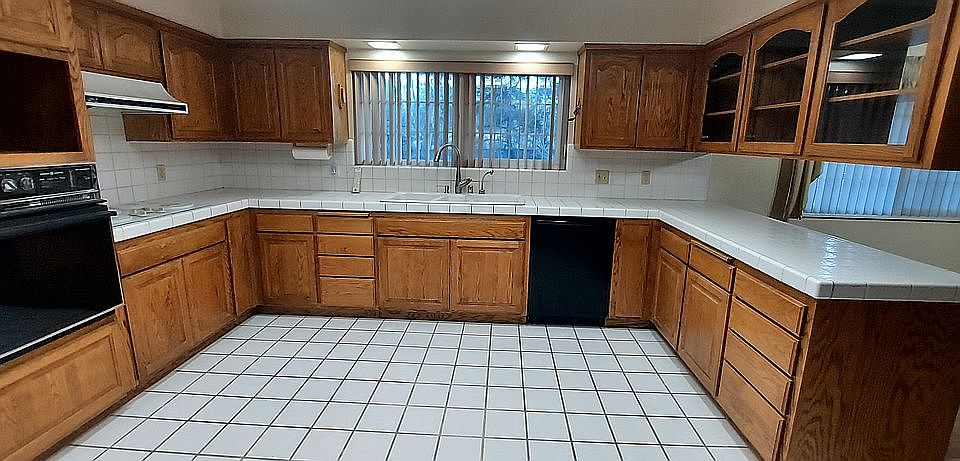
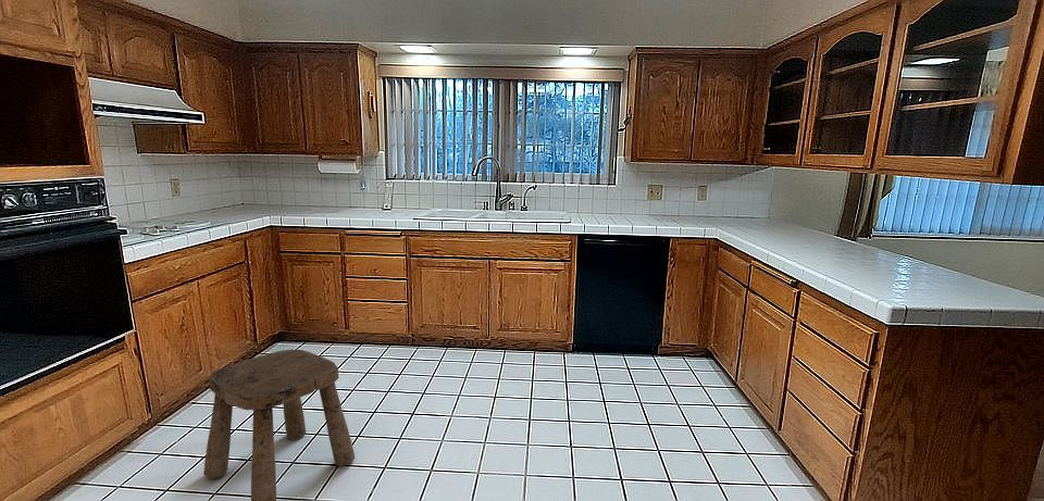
+ stool [202,348,356,501]
